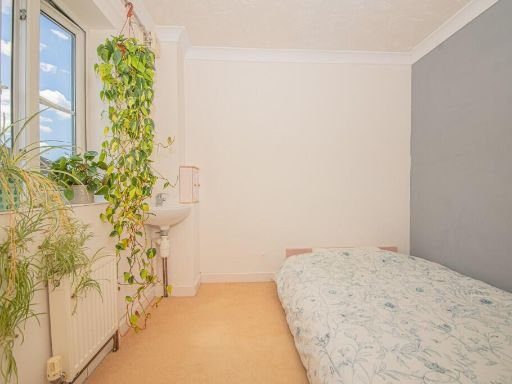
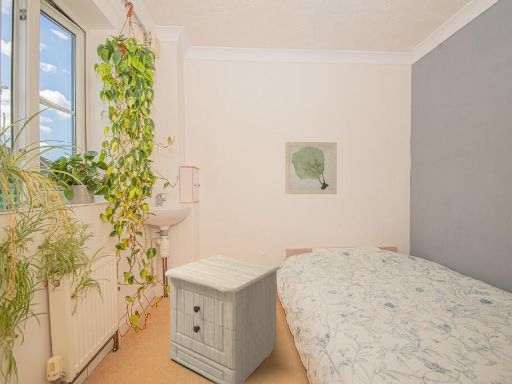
+ nightstand [164,254,281,384]
+ wall art [284,141,338,195]
